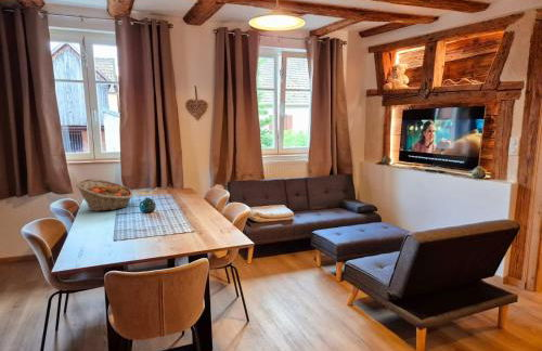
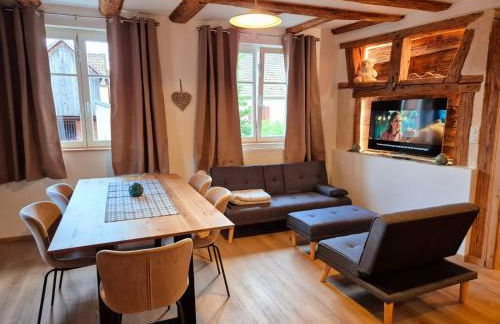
- fruit basket [75,178,134,212]
